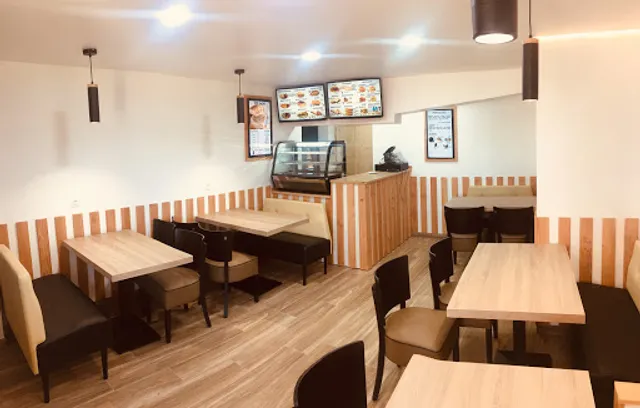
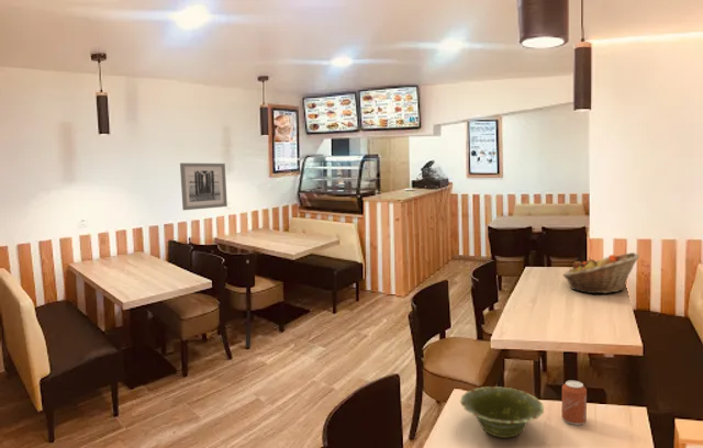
+ wall art [179,163,228,211]
+ dish [459,385,545,439]
+ can [561,380,588,426]
+ fruit basket [561,251,640,294]
